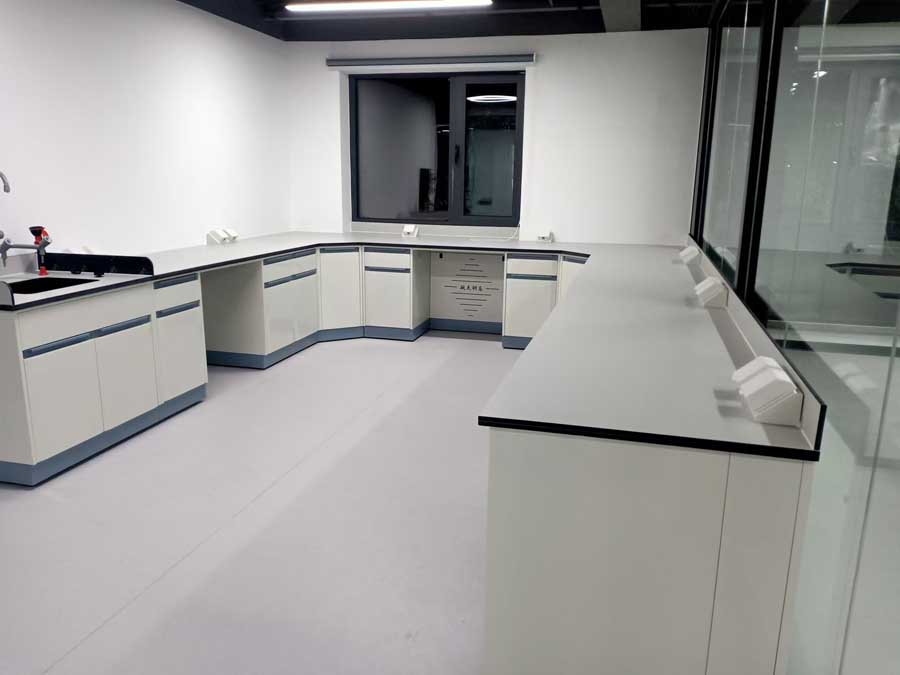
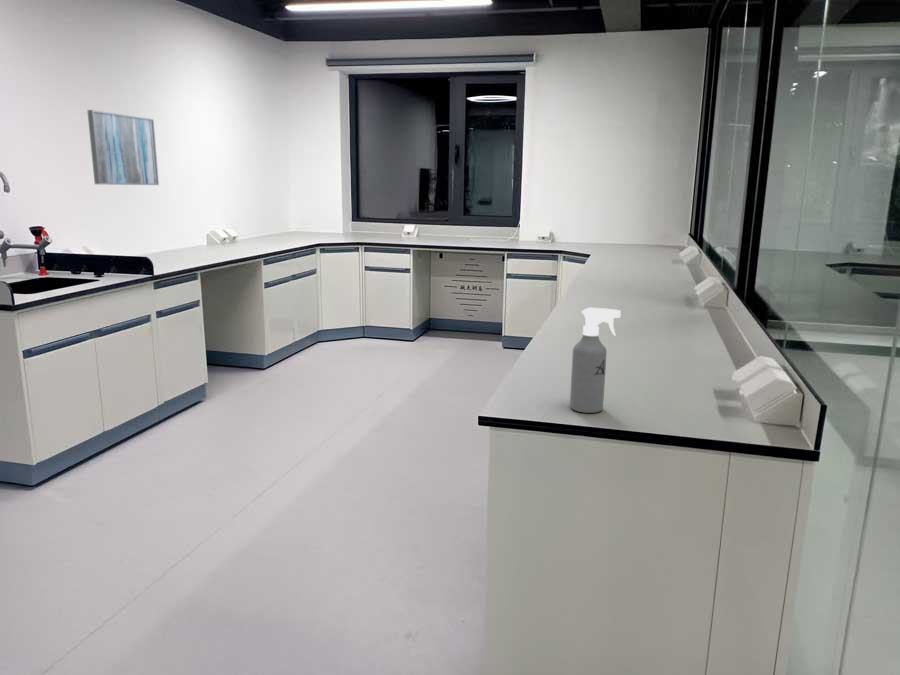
+ spray bottle [569,307,622,414]
+ wall art [86,109,160,186]
